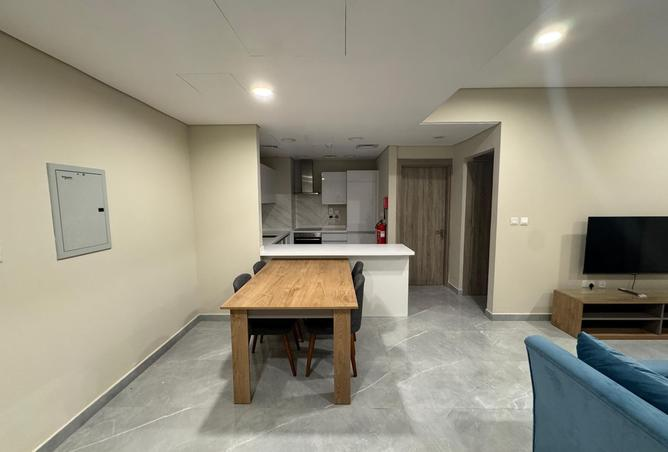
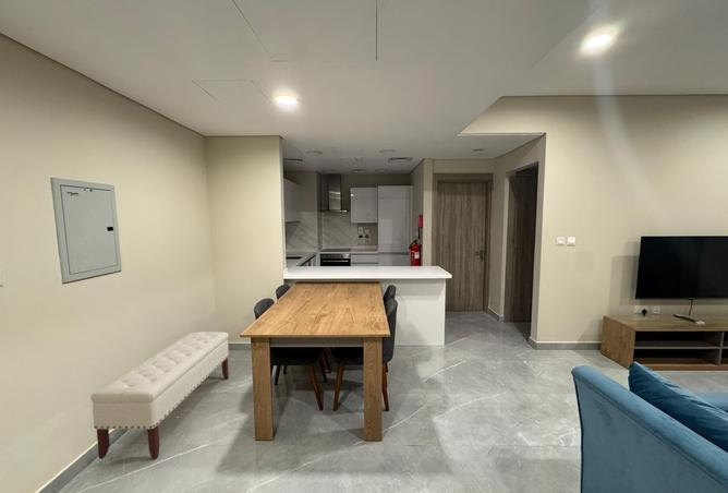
+ bench [89,330,230,460]
